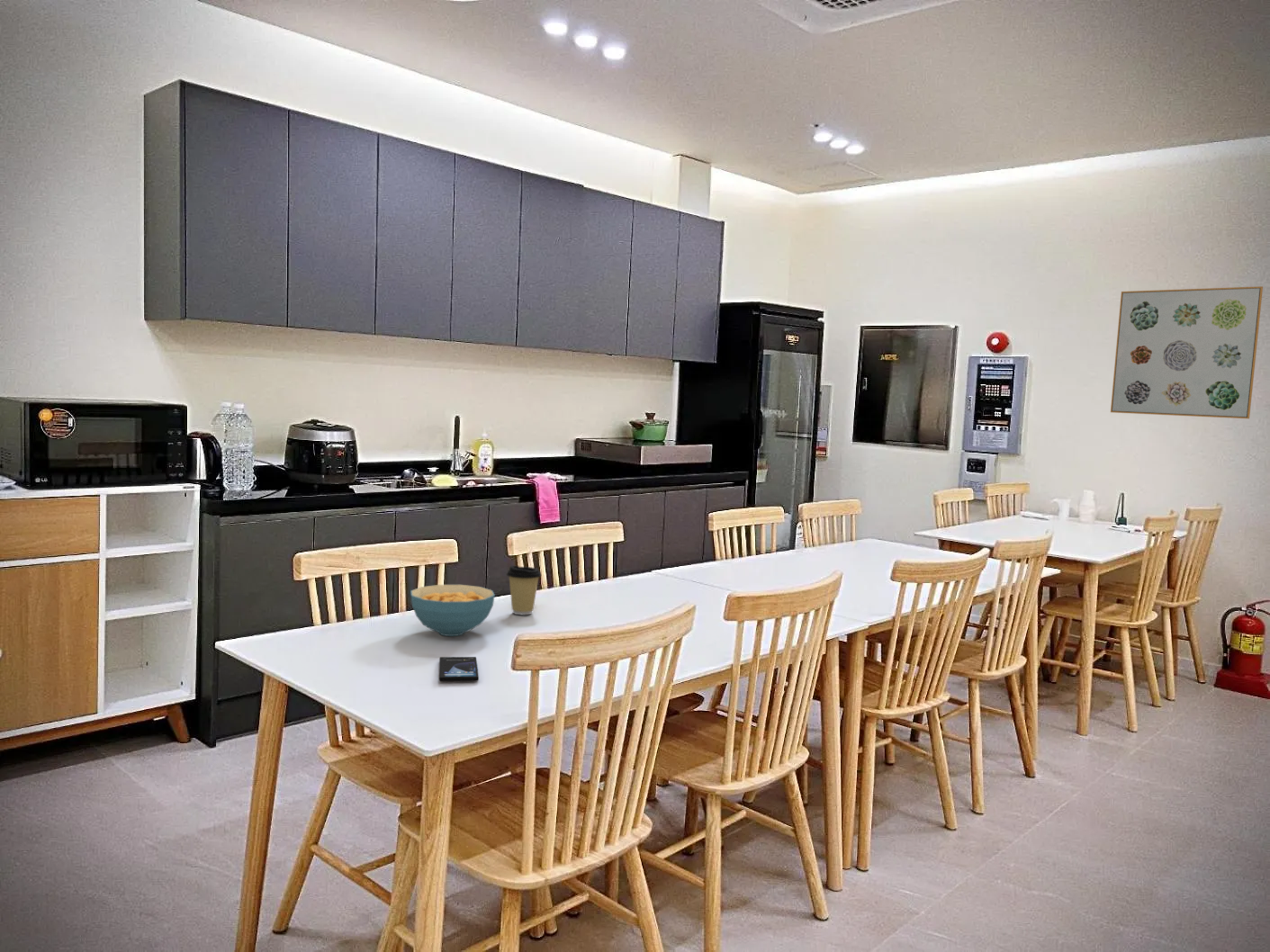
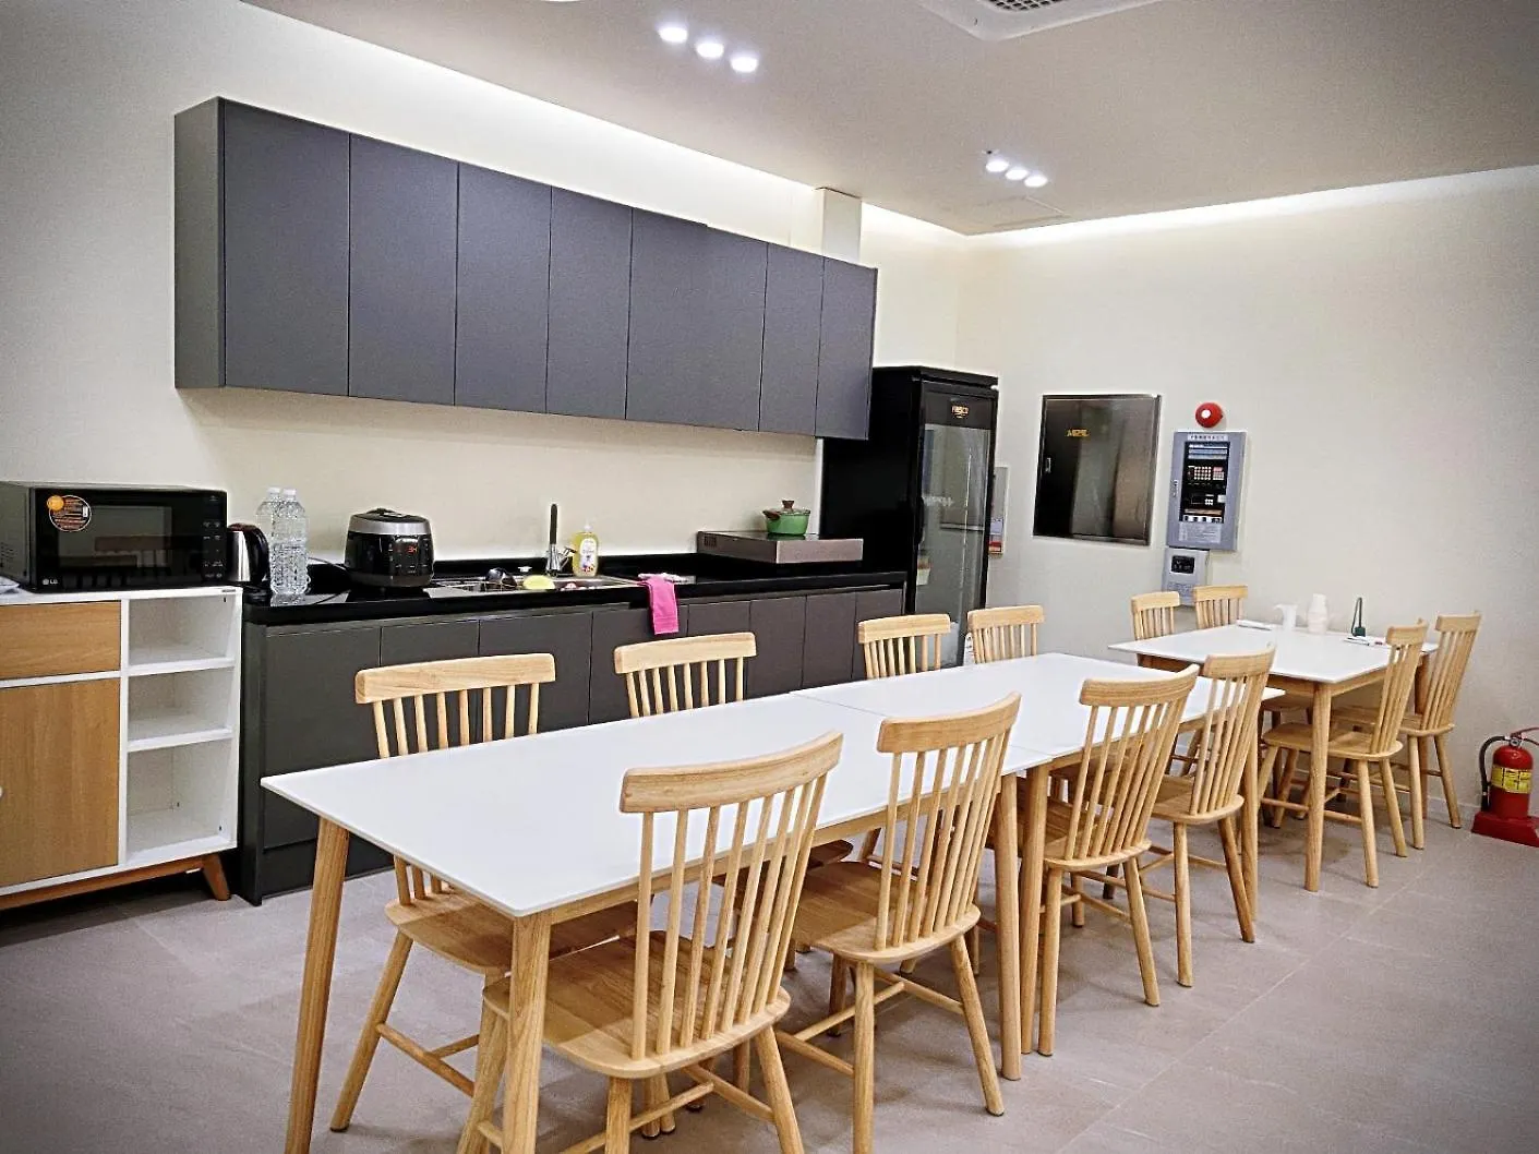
- wall art [1110,285,1264,419]
- coffee cup [506,565,542,615]
- cereal bowl [410,584,496,637]
- smartphone [438,656,480,682]
